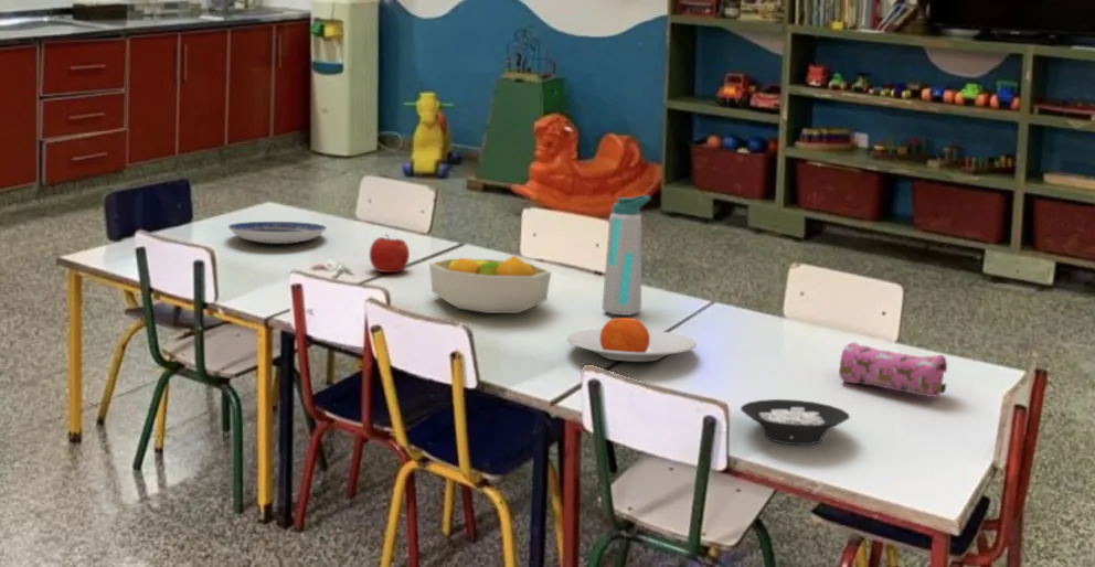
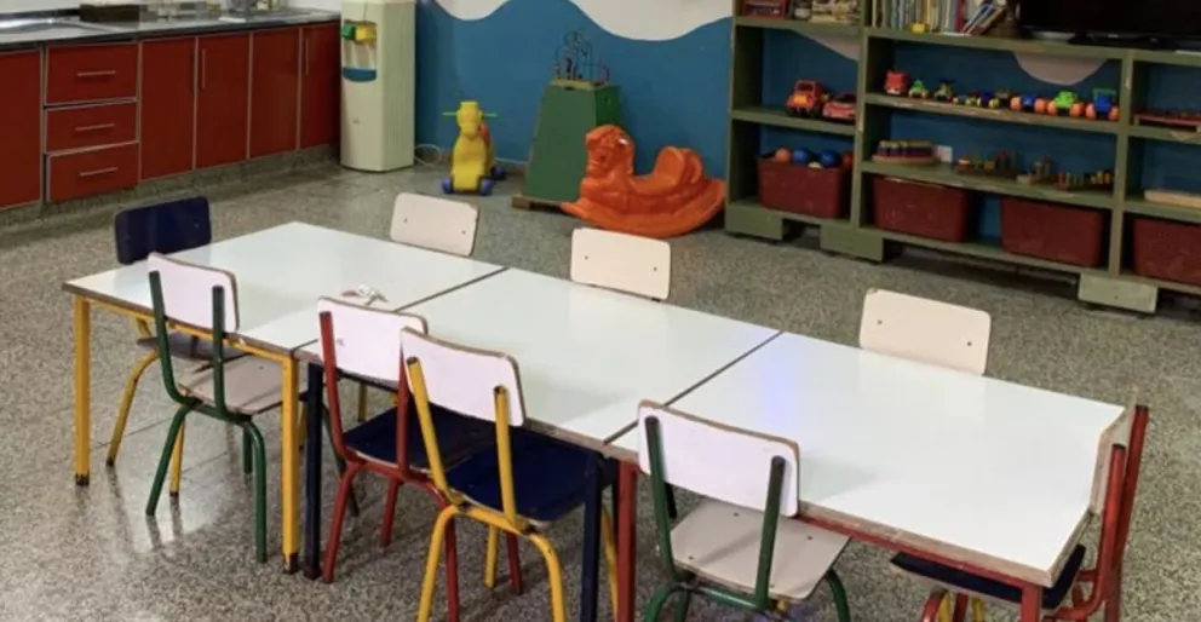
- water bottle [602,194,652,317]
- pencil case [838,342,948,398]
- plate [566,317,698,363]
- apple [369,233,411,274]
- cereal bowl [740,398,850,446]
- plate [227,221,328,245]
- fruit bowl [428,254,553,314]
